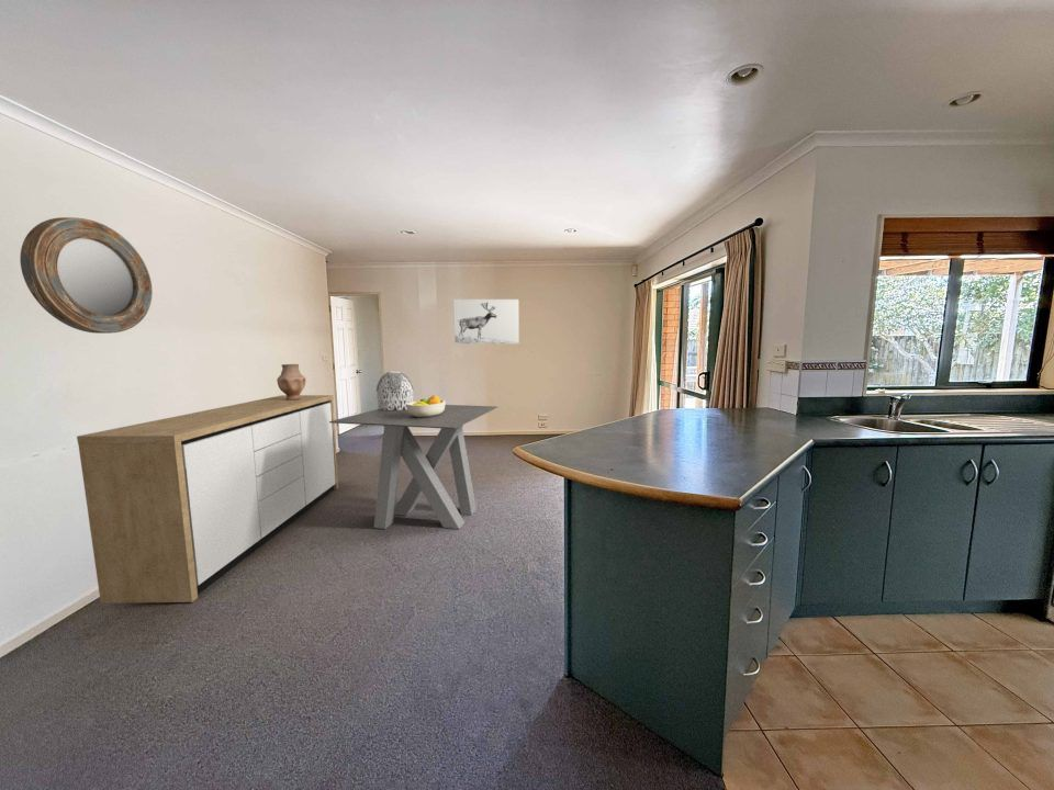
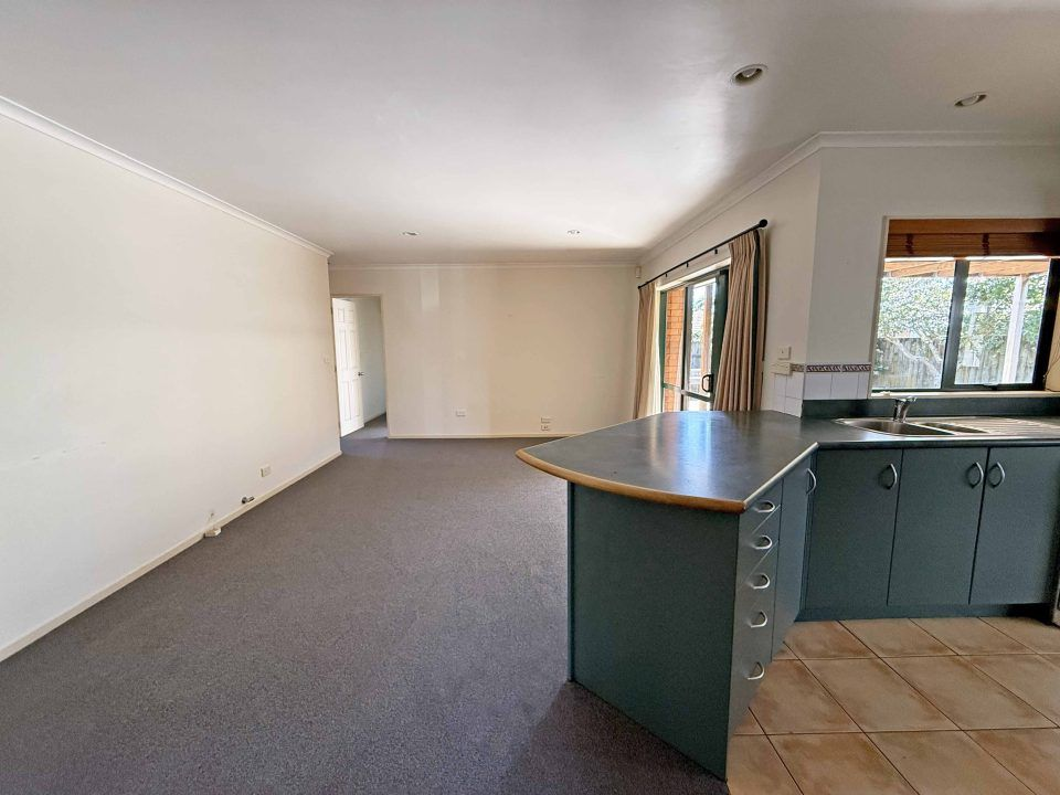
- sideboard [76,394,339,605]
- home mirror [19,216,154,335]
- vase [375,370,415,410]
- fruit bowl [406,394,446,418]
- wall art [453,298,520,345]
- dining table [329,404,498,530]
- vase [276,363,306,400]
